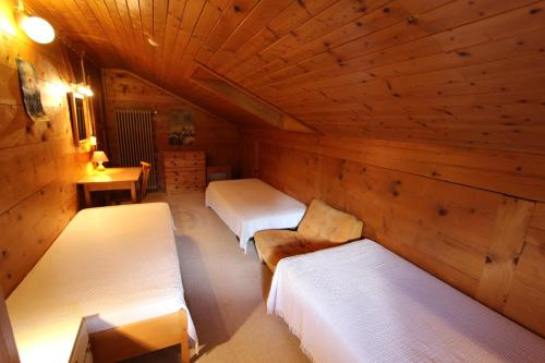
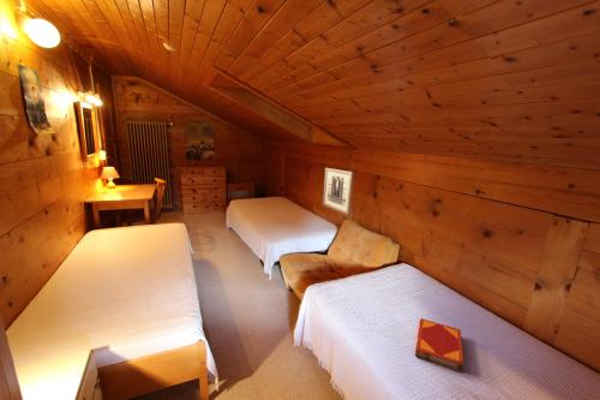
+ hardback book [414,317,466,374]
+ wall art [322,167,354,216]
